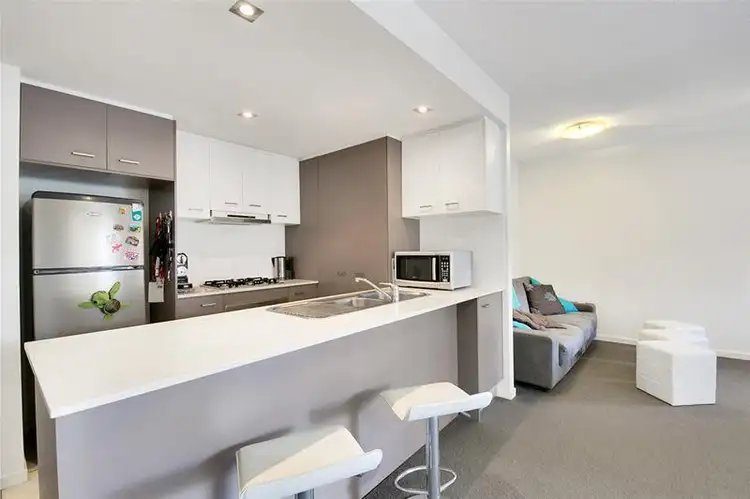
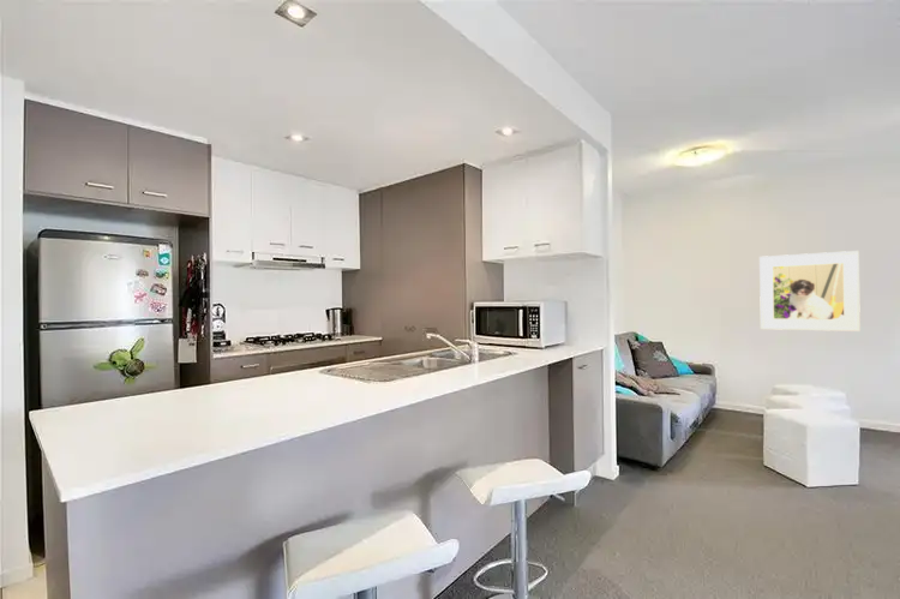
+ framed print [758,250,862,333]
